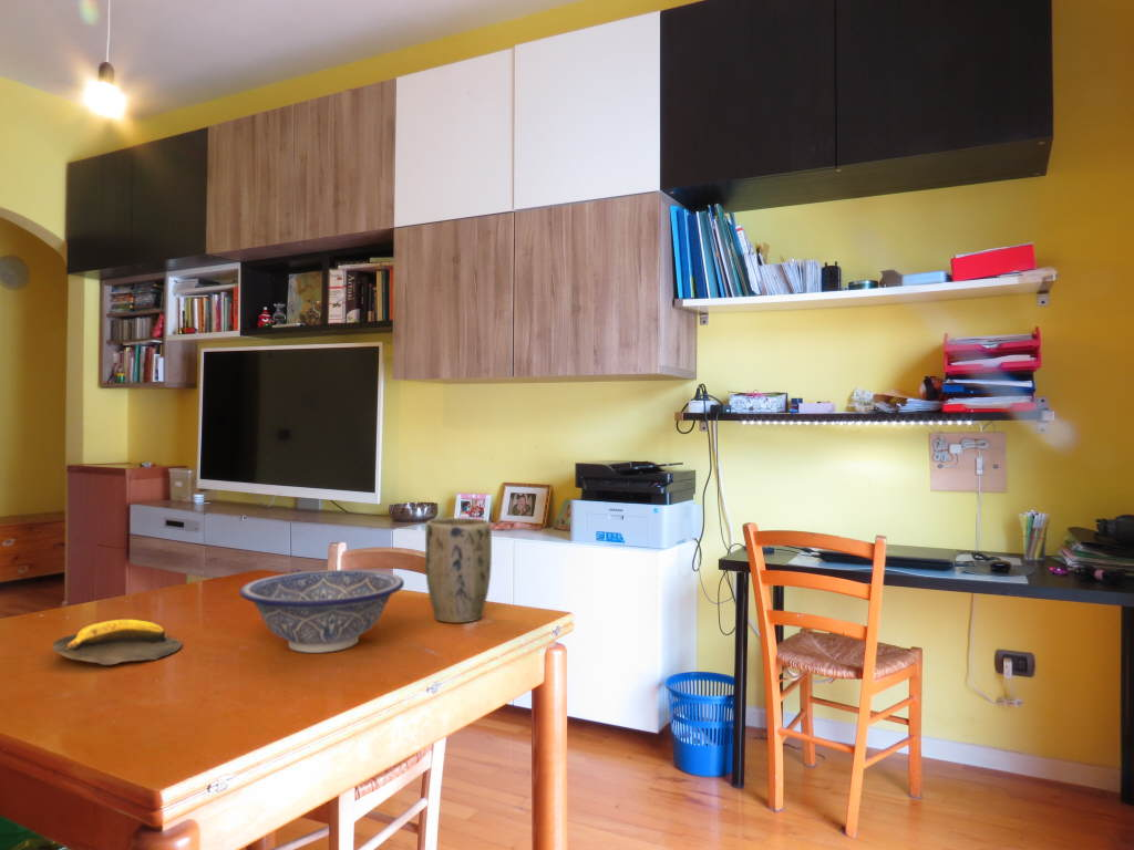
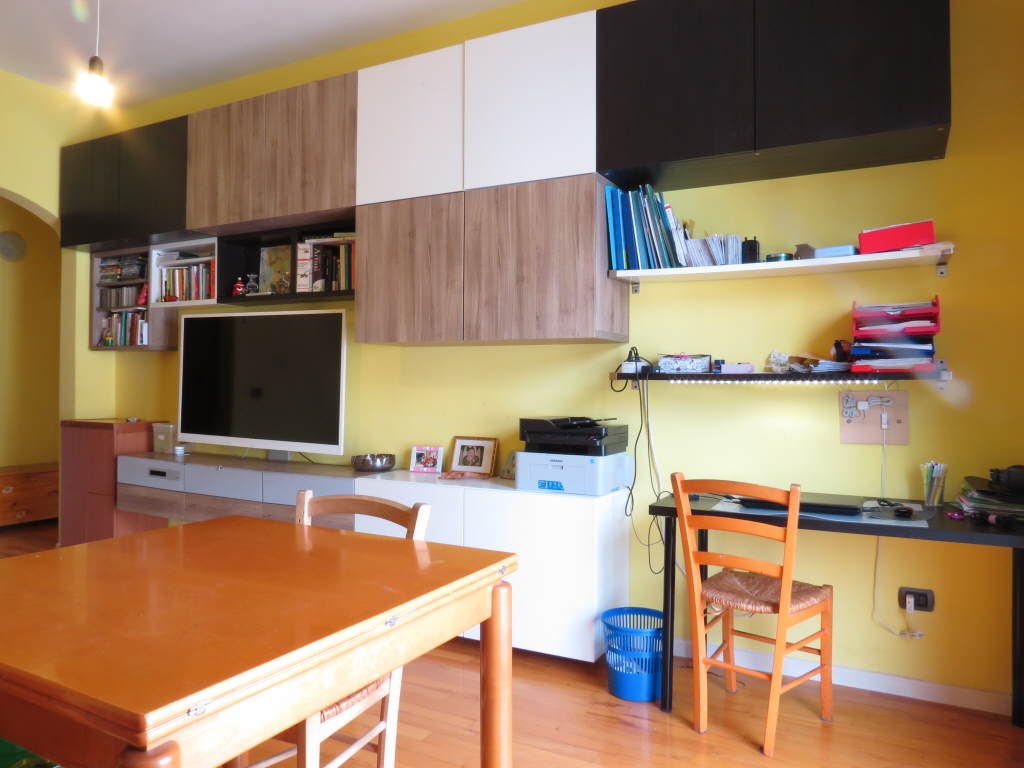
- decorative bowl [238,569,405,654]
- banana [51,619,183,666]
- plant pot [424,517,493,624]
